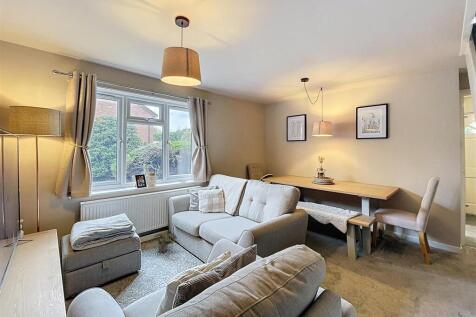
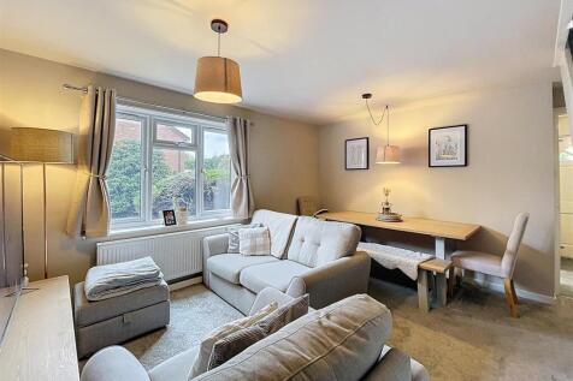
- potted plant [152,230,178,253]
